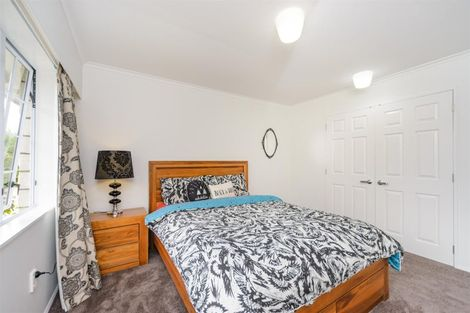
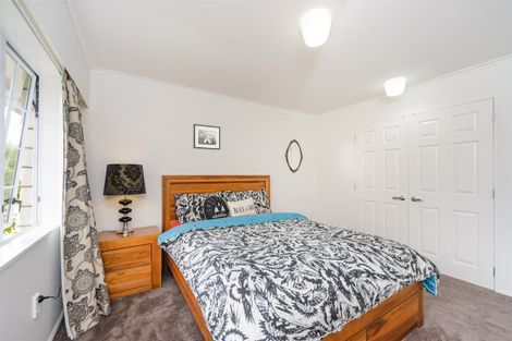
+ wall art [193,123,221,151]
